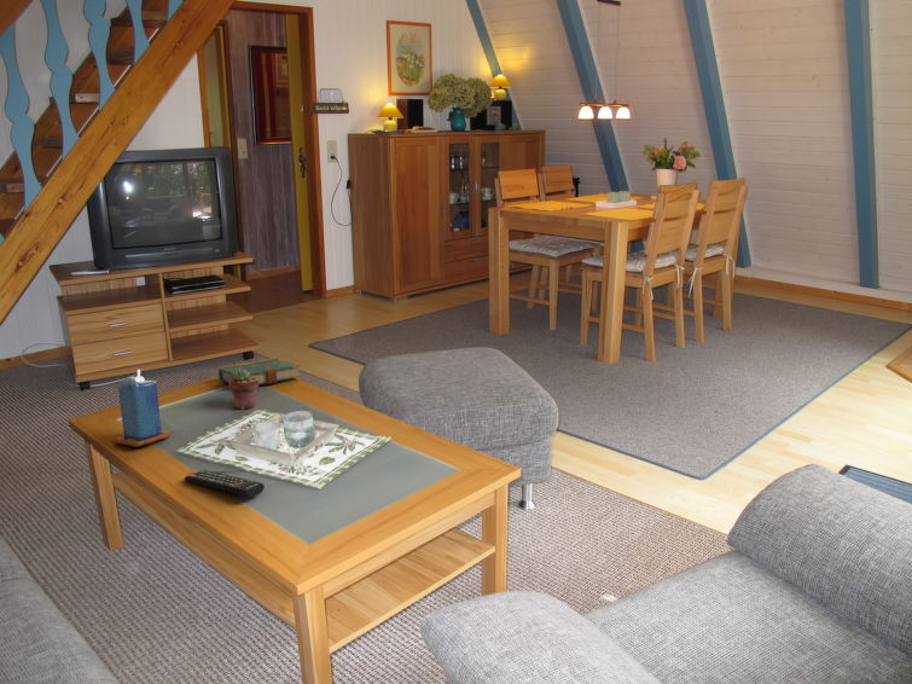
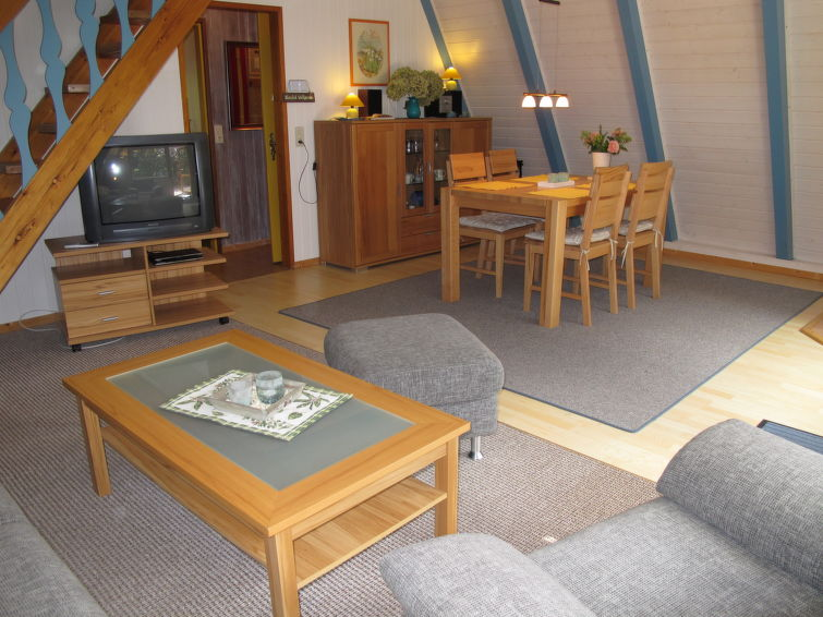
- potted succulent [227,370,260,411]
- remote control [184,469,266,498]
- book [217,358,302,386]
- candle [111,369,172,448]
